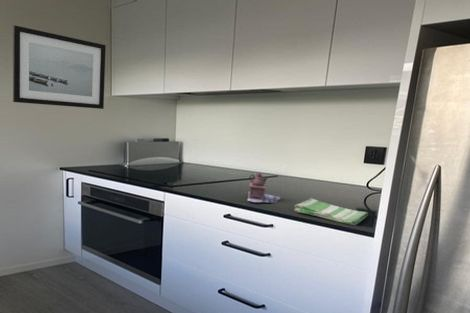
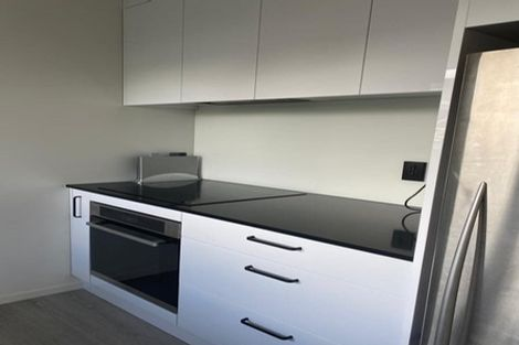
- teapot [246,172,283,204]
- wall art [12,24,107,110]
- dish towel [293,197,369,226]
